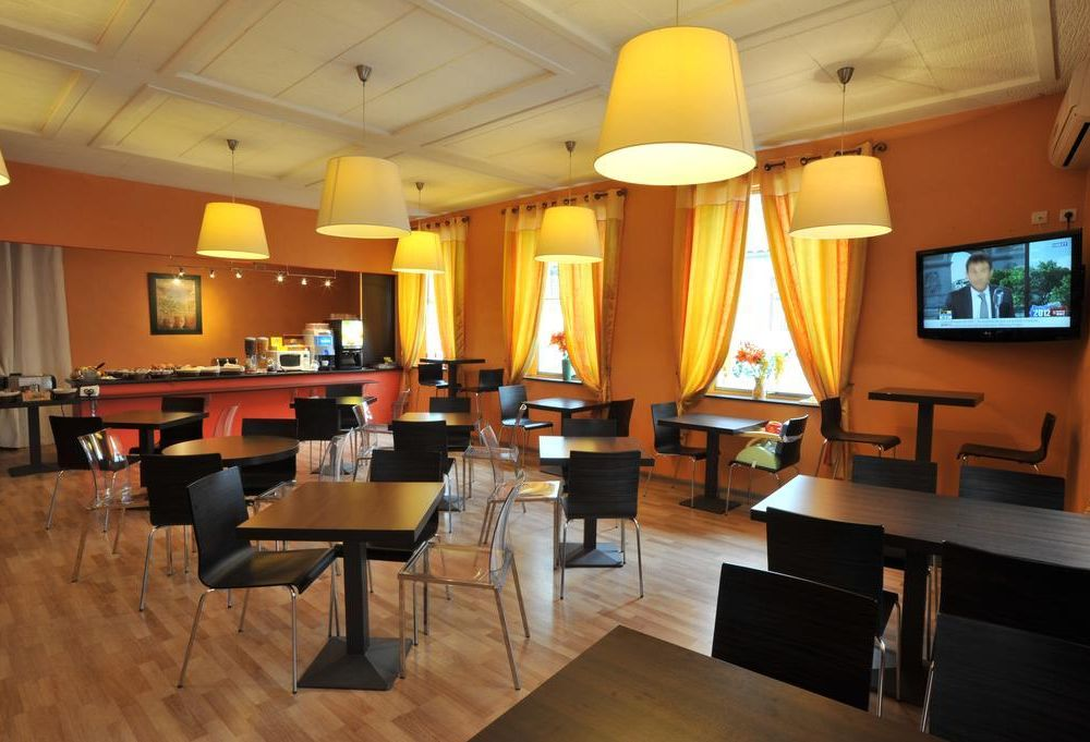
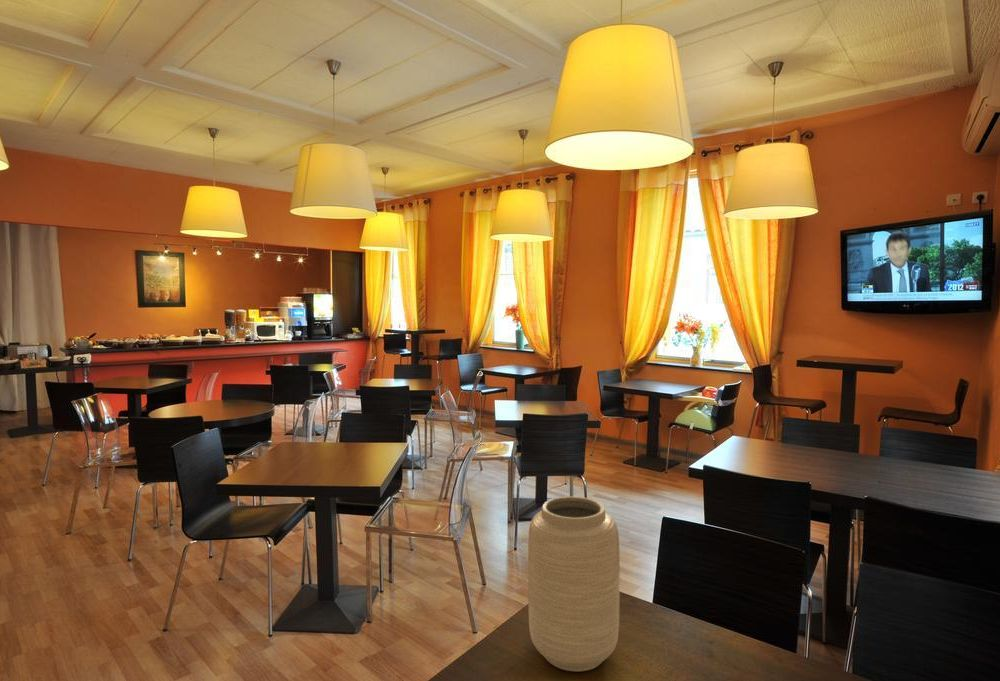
+ vase [527,495,621,673]
